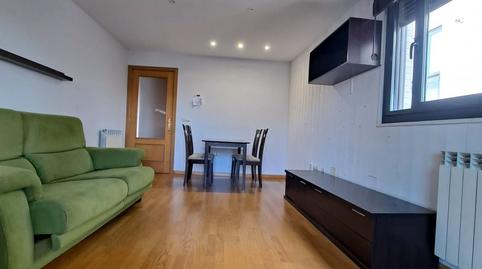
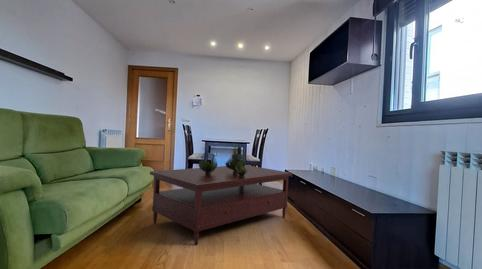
+ coffee table [149,164,293,246]
+ potted plant [198,143,249,178]
